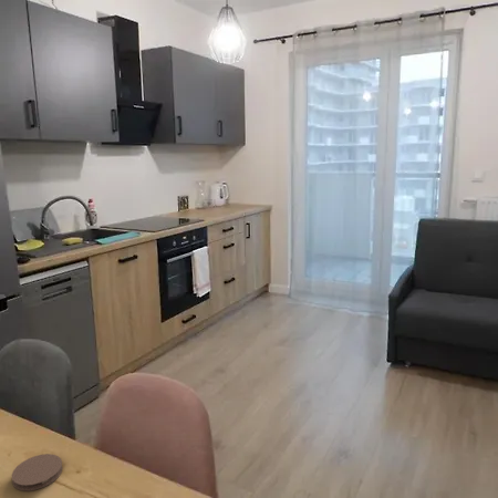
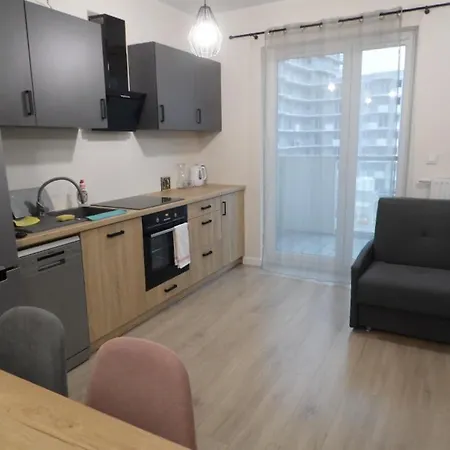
- coaster [11,453,64,492]
